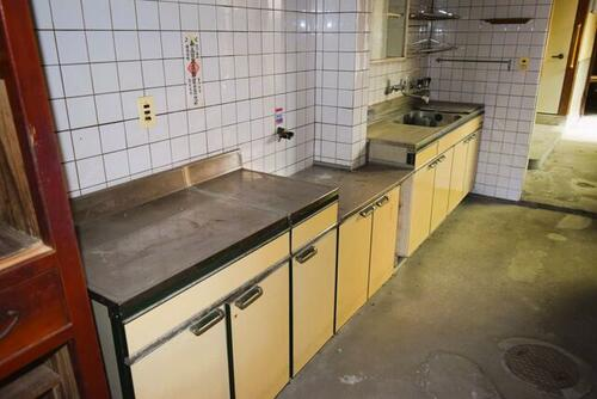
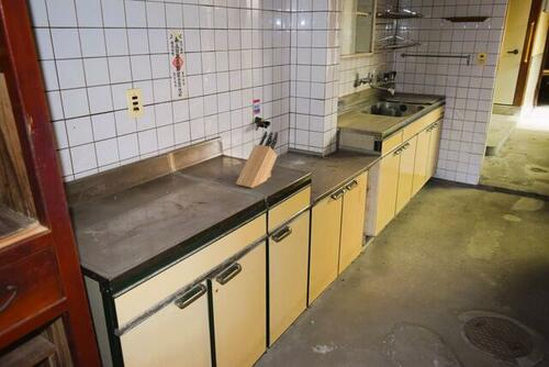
+ knife block [235,131,279,189]
